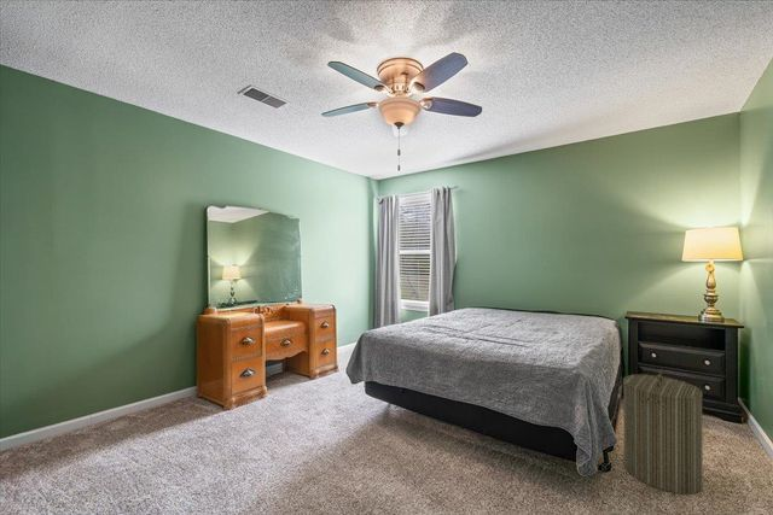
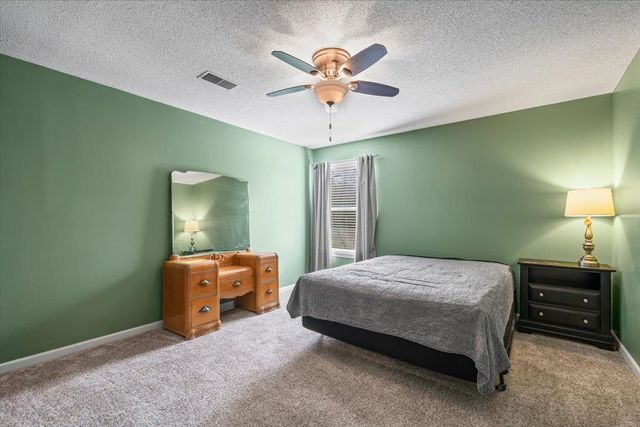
- laundry hamper [622,369,704,496]
